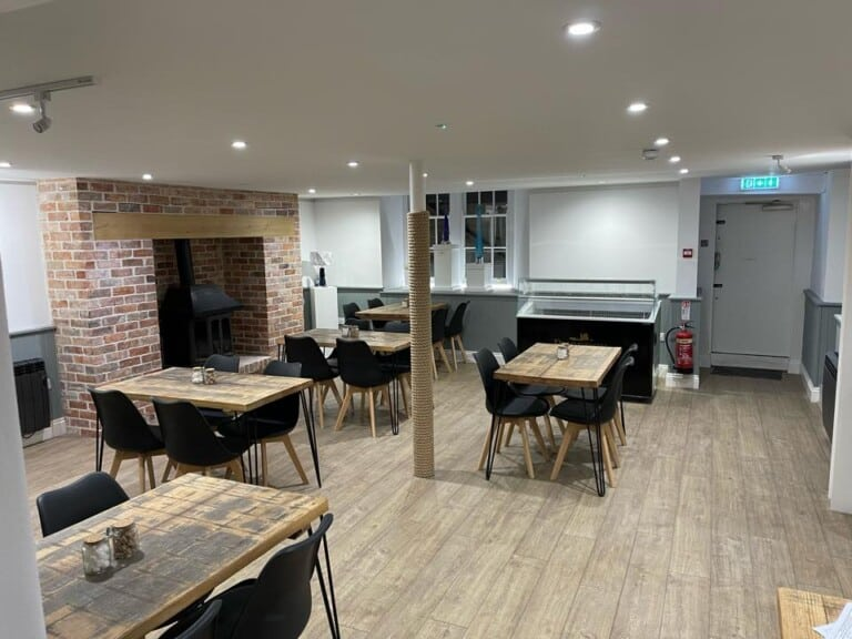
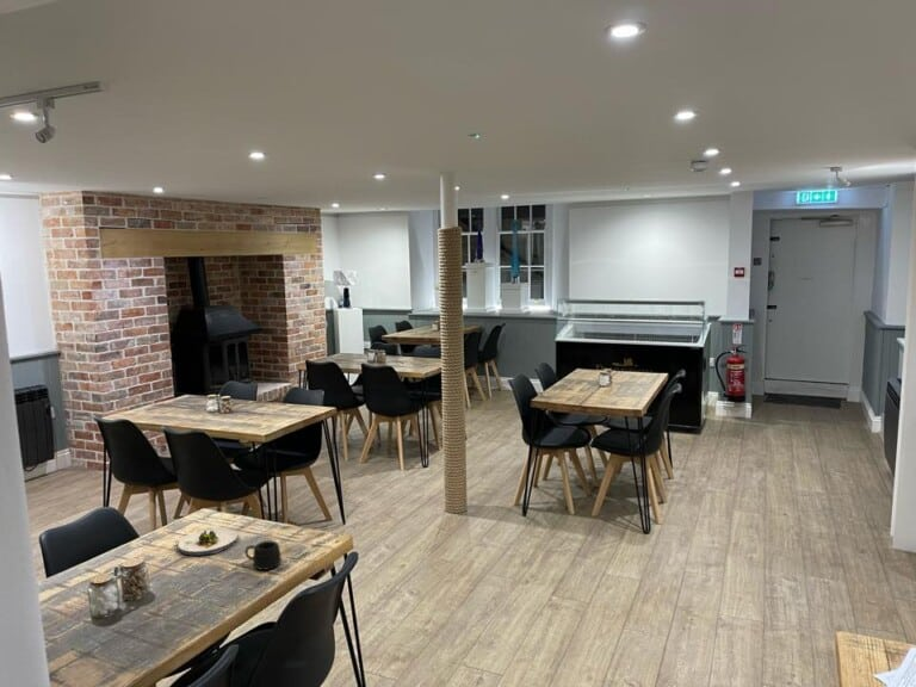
+ mug [243,540,283,571]
+ salad plate [177,526,240,556]
